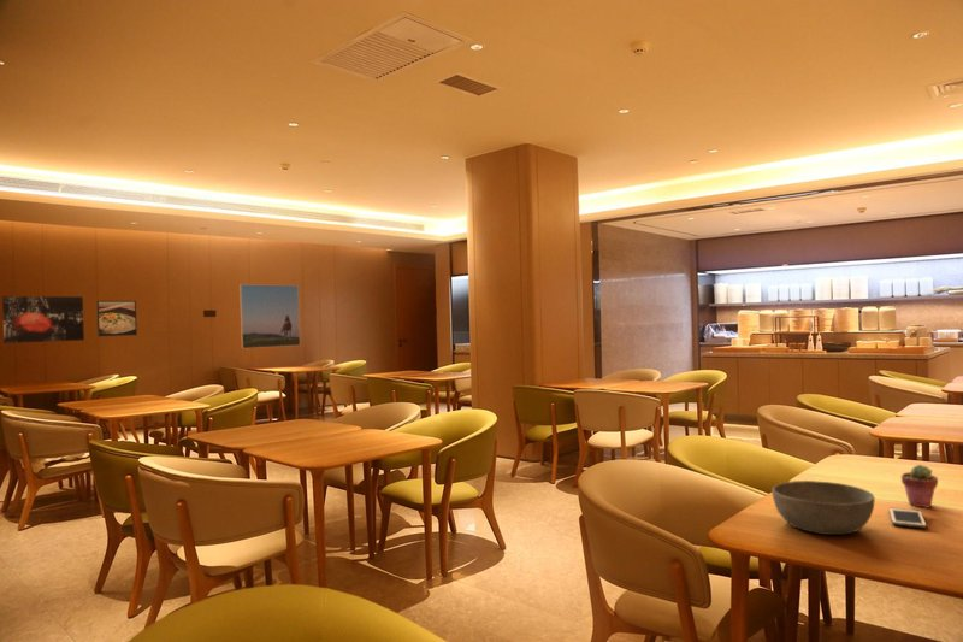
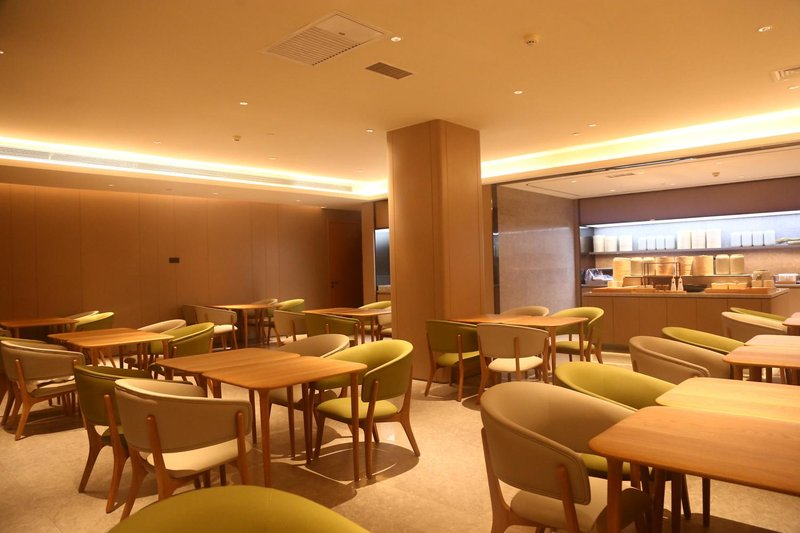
- wall art [1,295,85,344]
- cell phone [887,507,928,530]
- bowl [770,479,876,536]
- potted succulent [900,464,939,510]
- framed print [238,283,301,349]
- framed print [96,300,138,337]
